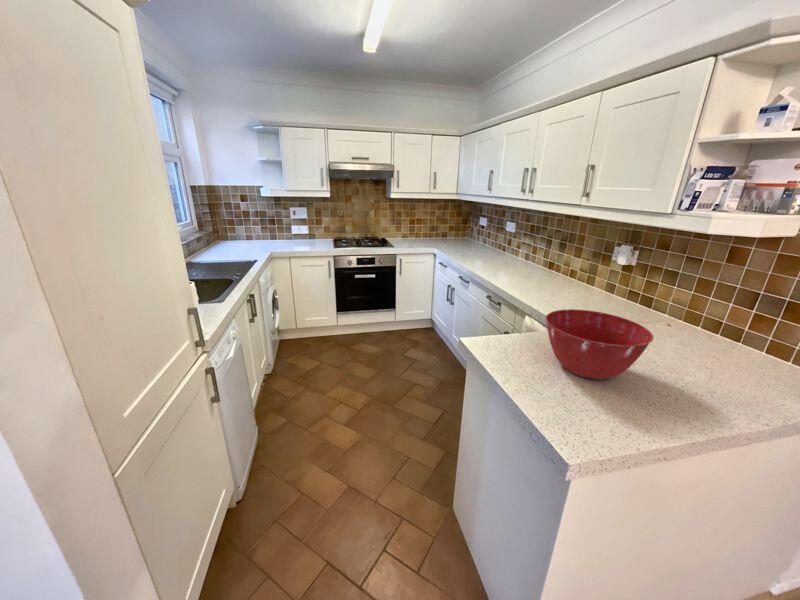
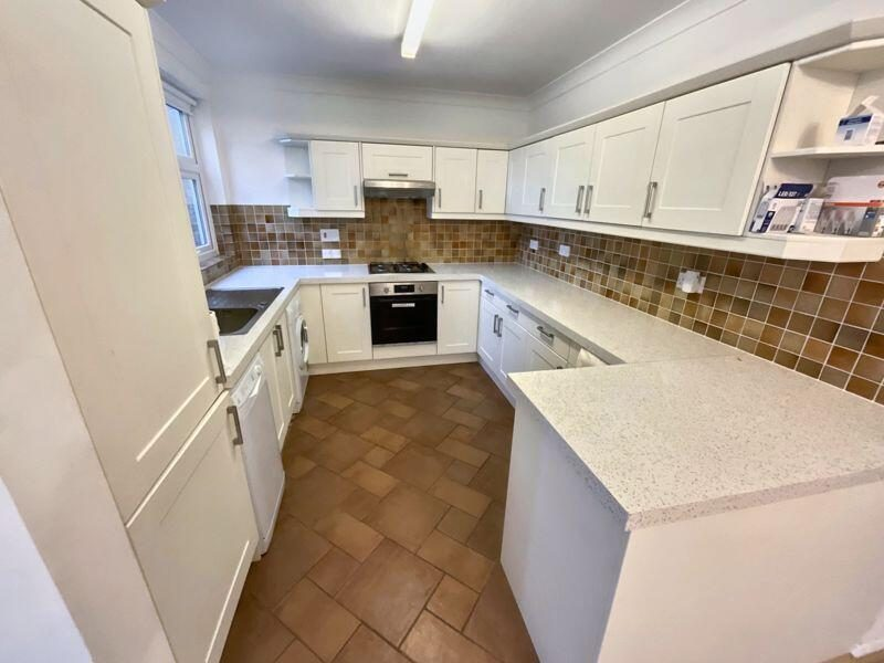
- mixing bowl [545,308,654,380]
